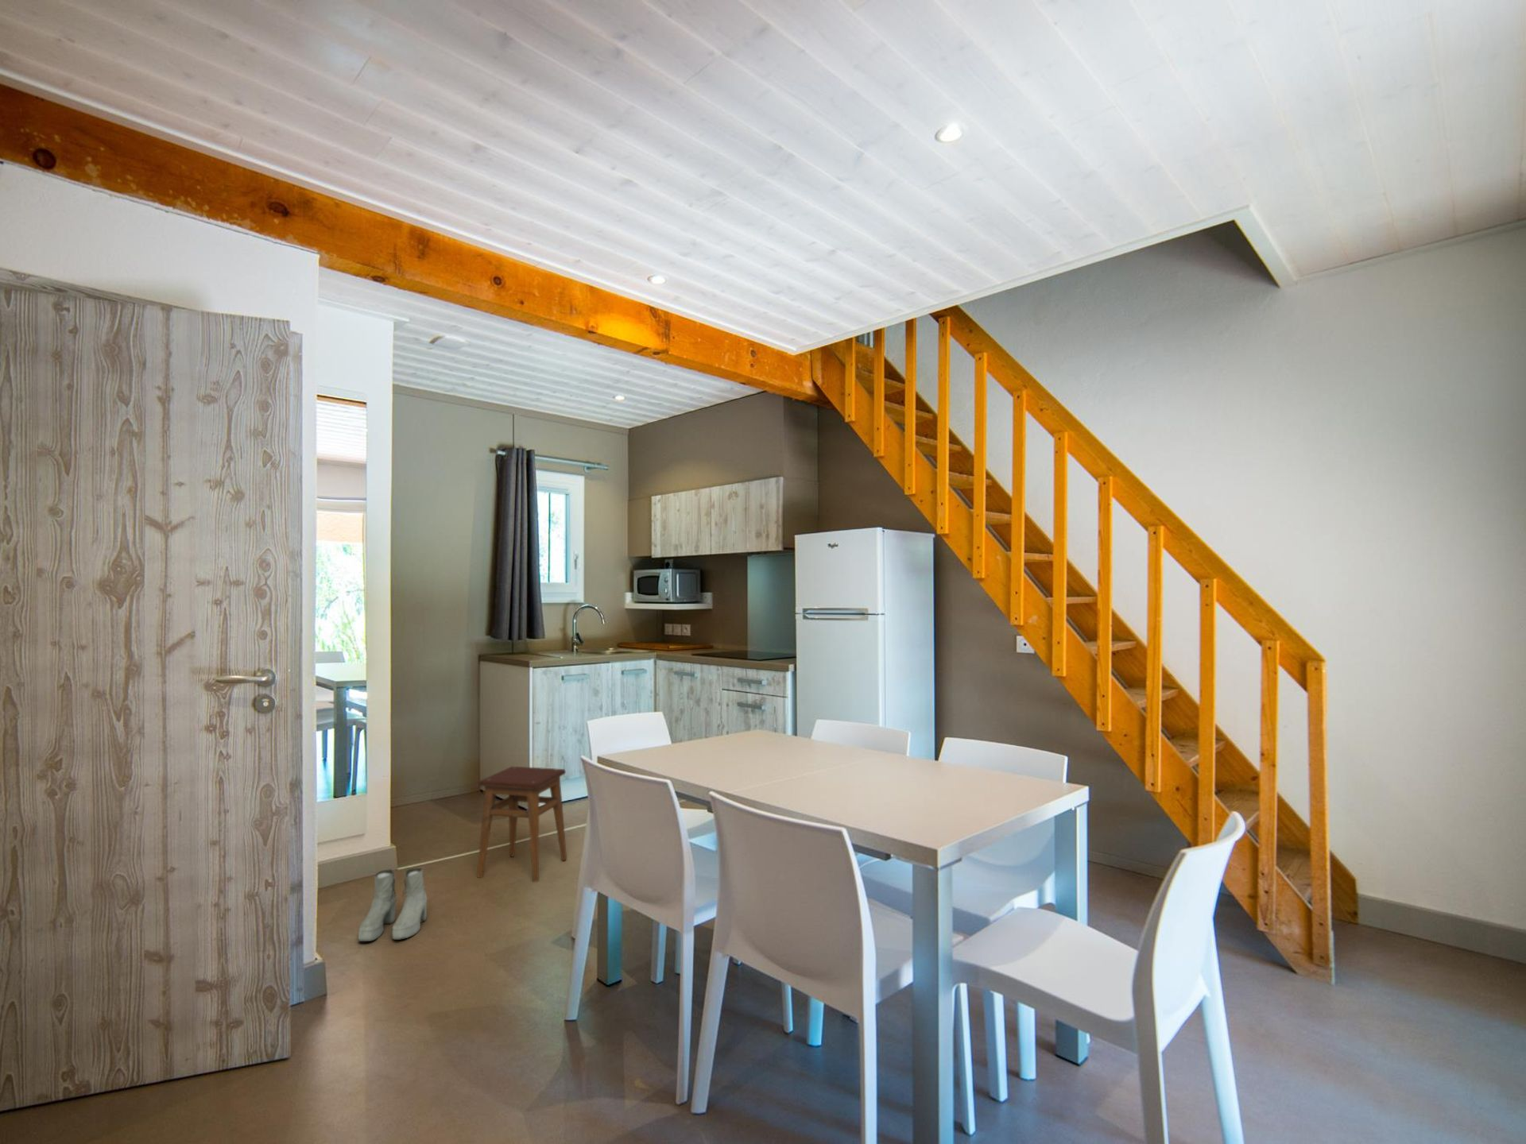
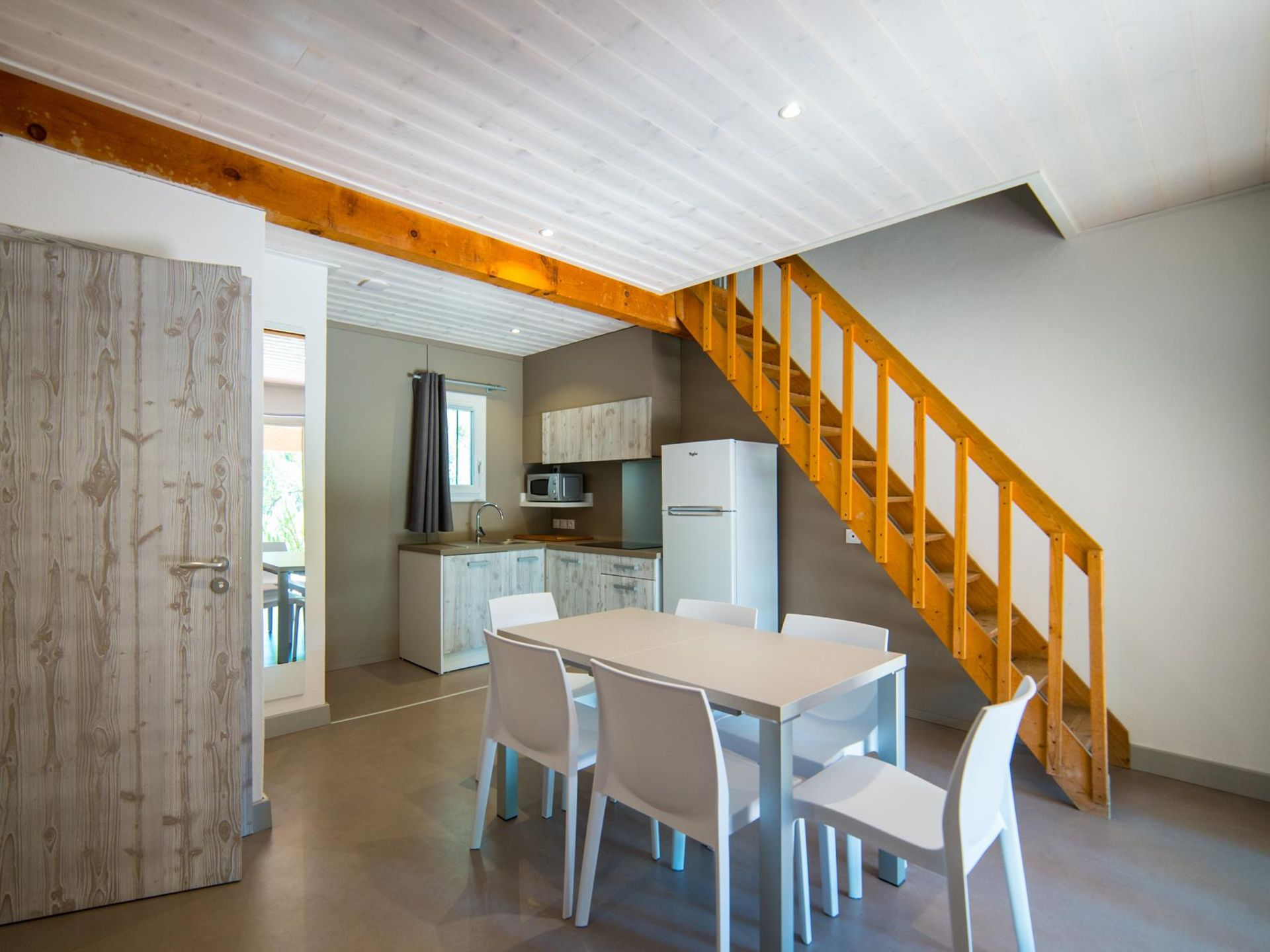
- stool [477,765,567,882]
- boots [357,868,428,942]
